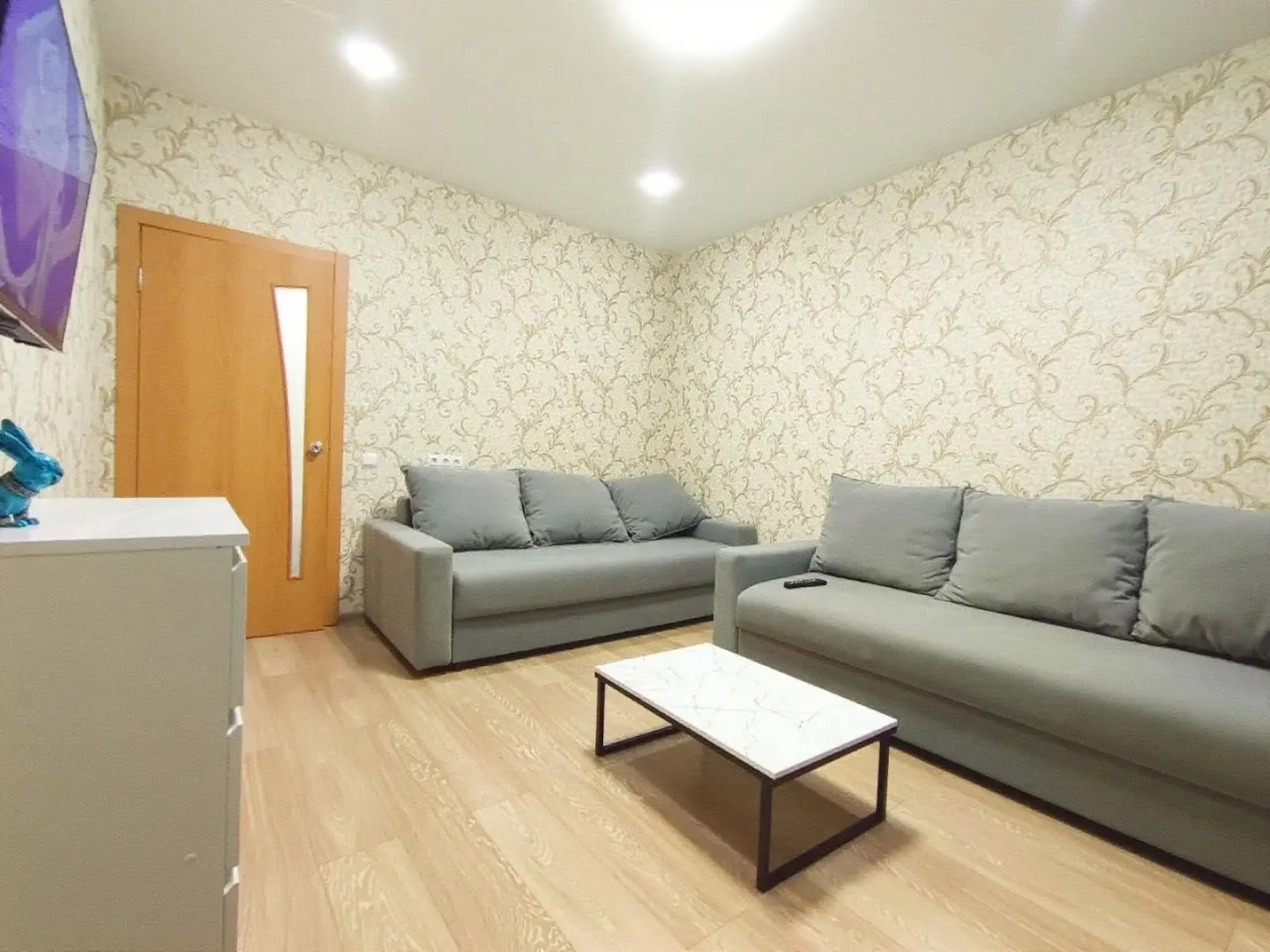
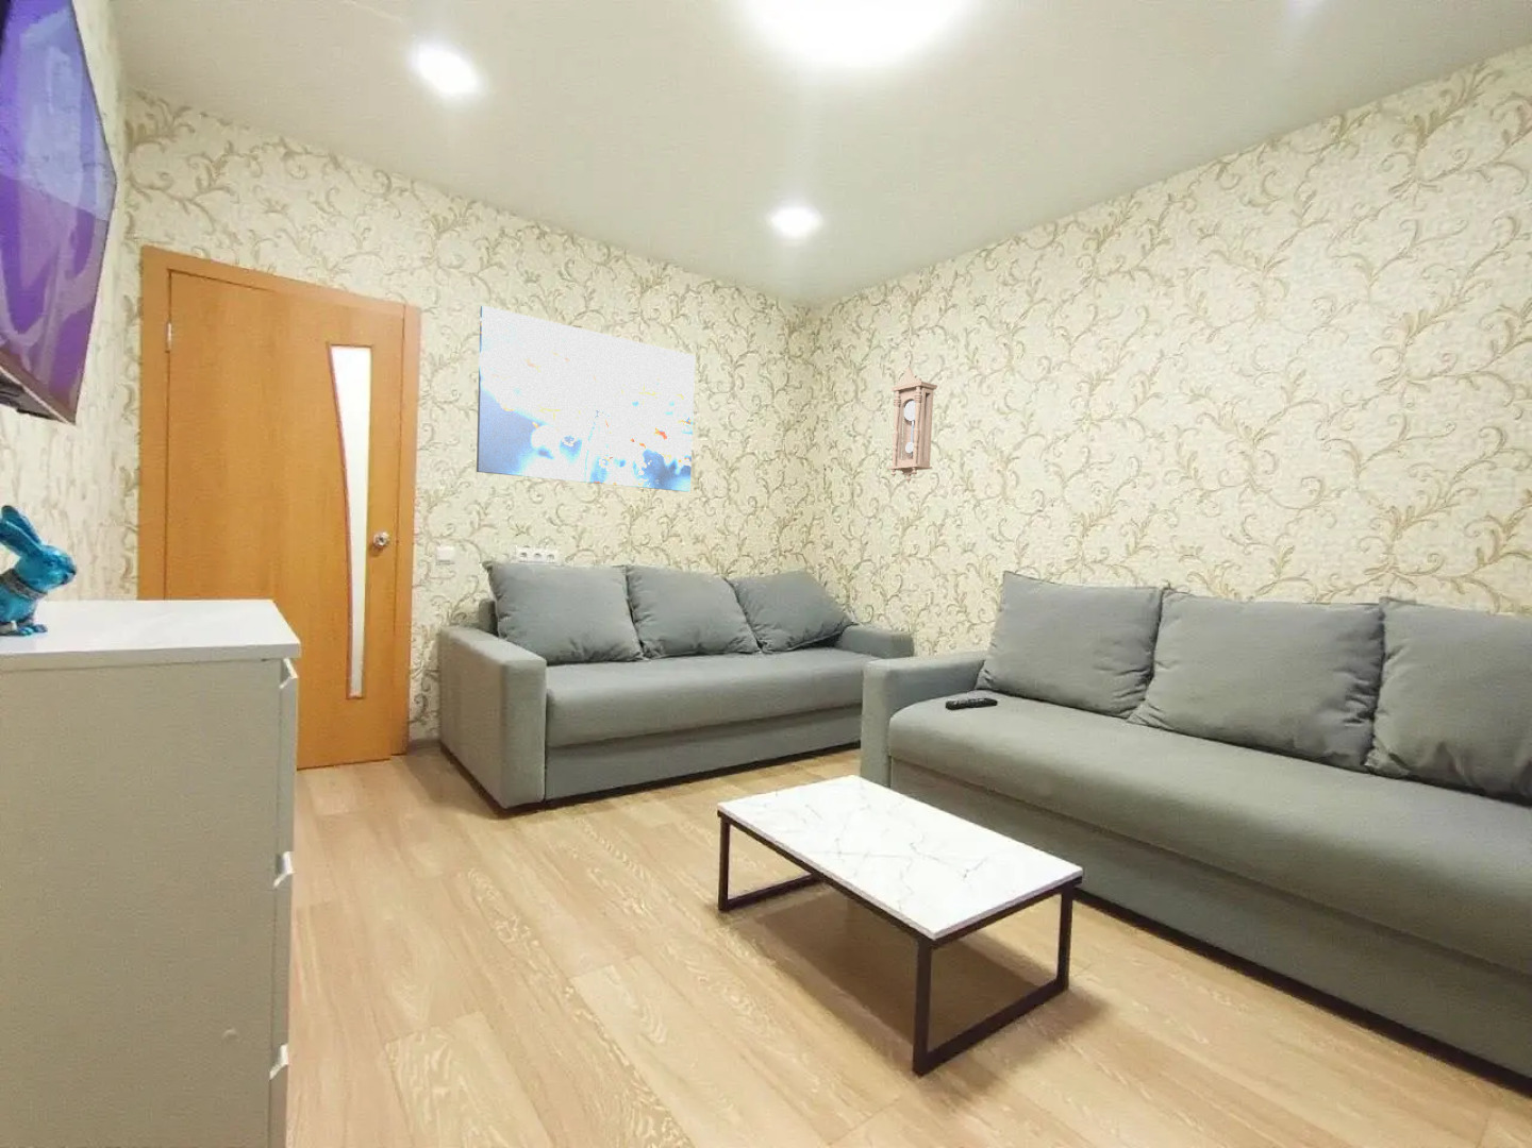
+ wall art [475,304,696,493]
+ pendulum clock [887,365,939,484]
